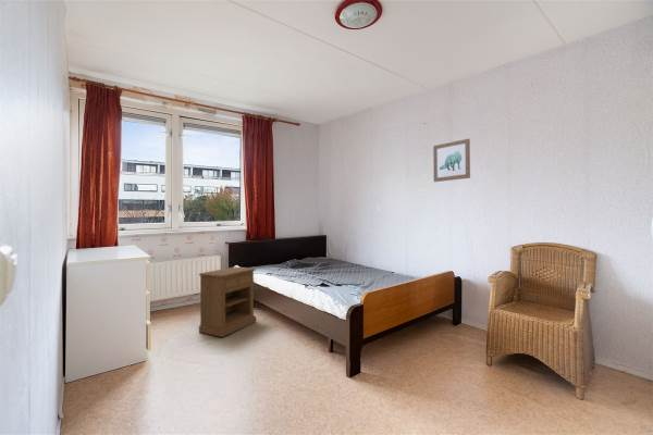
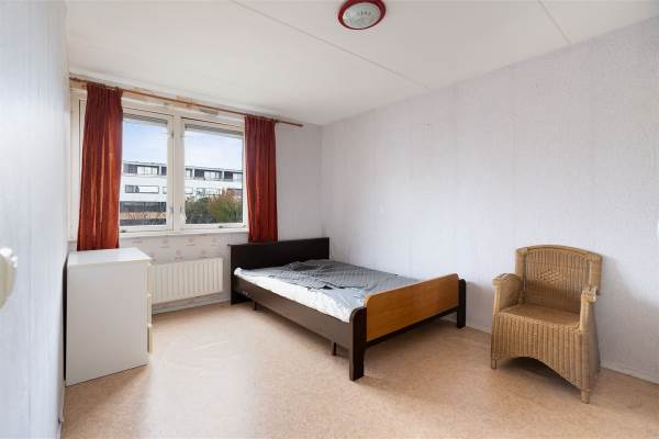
- wall art [432,138,471,183]
- nightstand [198,266,257,338]
